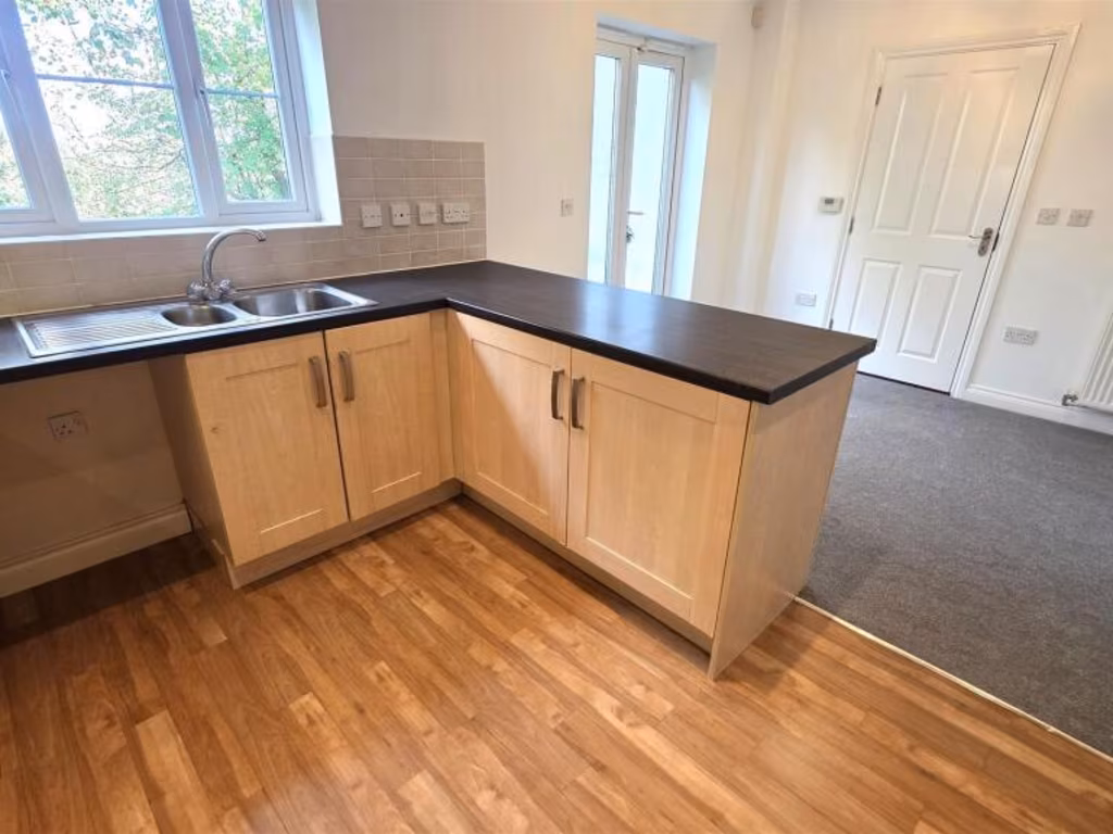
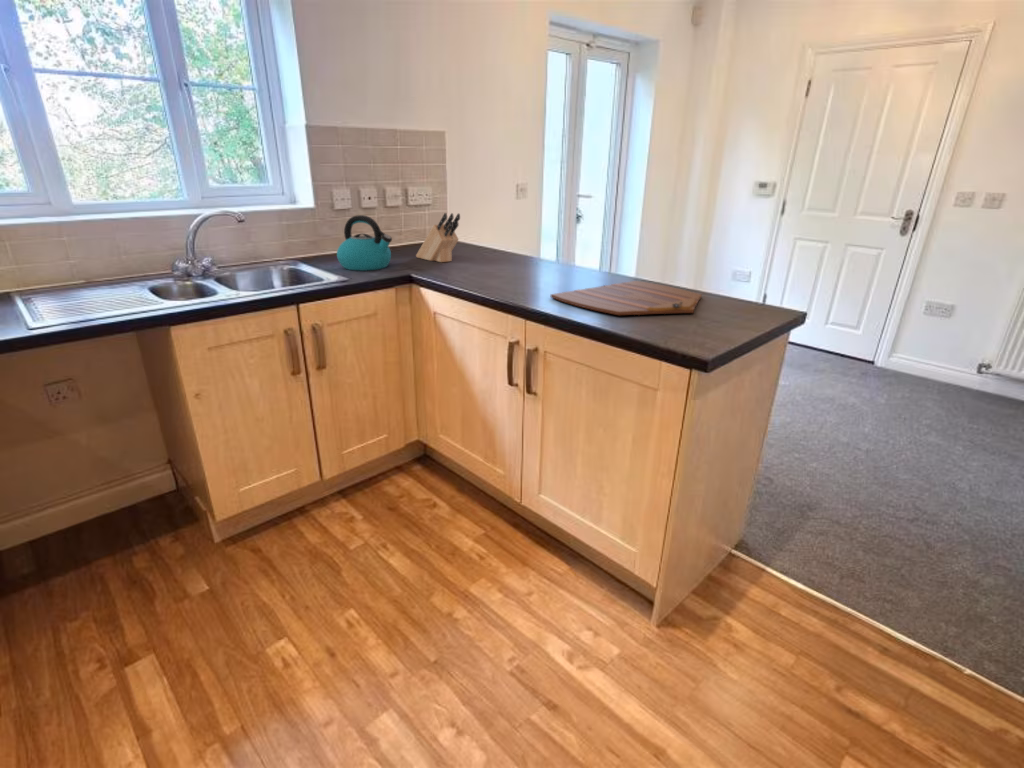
+ cutting board [550,280,703,316]
+ knife block [415,212,461,263]
+ kettle [336,214,393,272]
